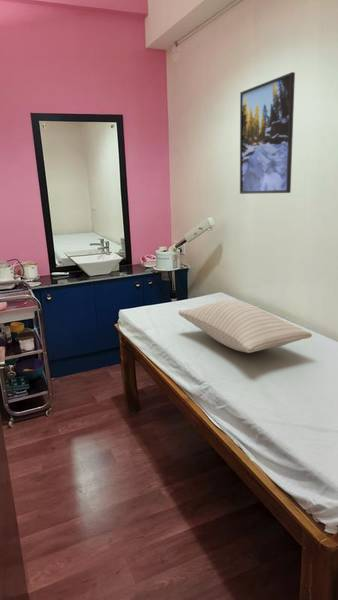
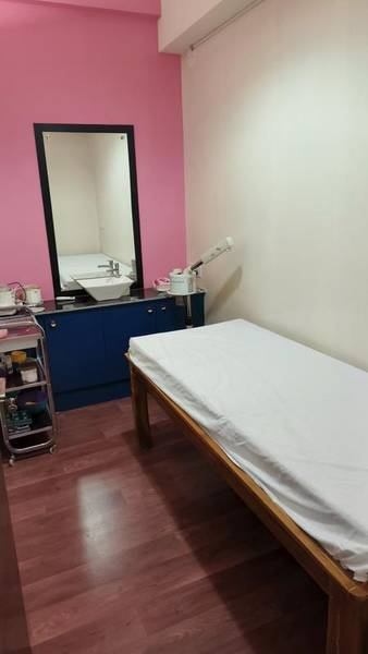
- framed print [239,71,296,195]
- pillow [178,299,313,354]
